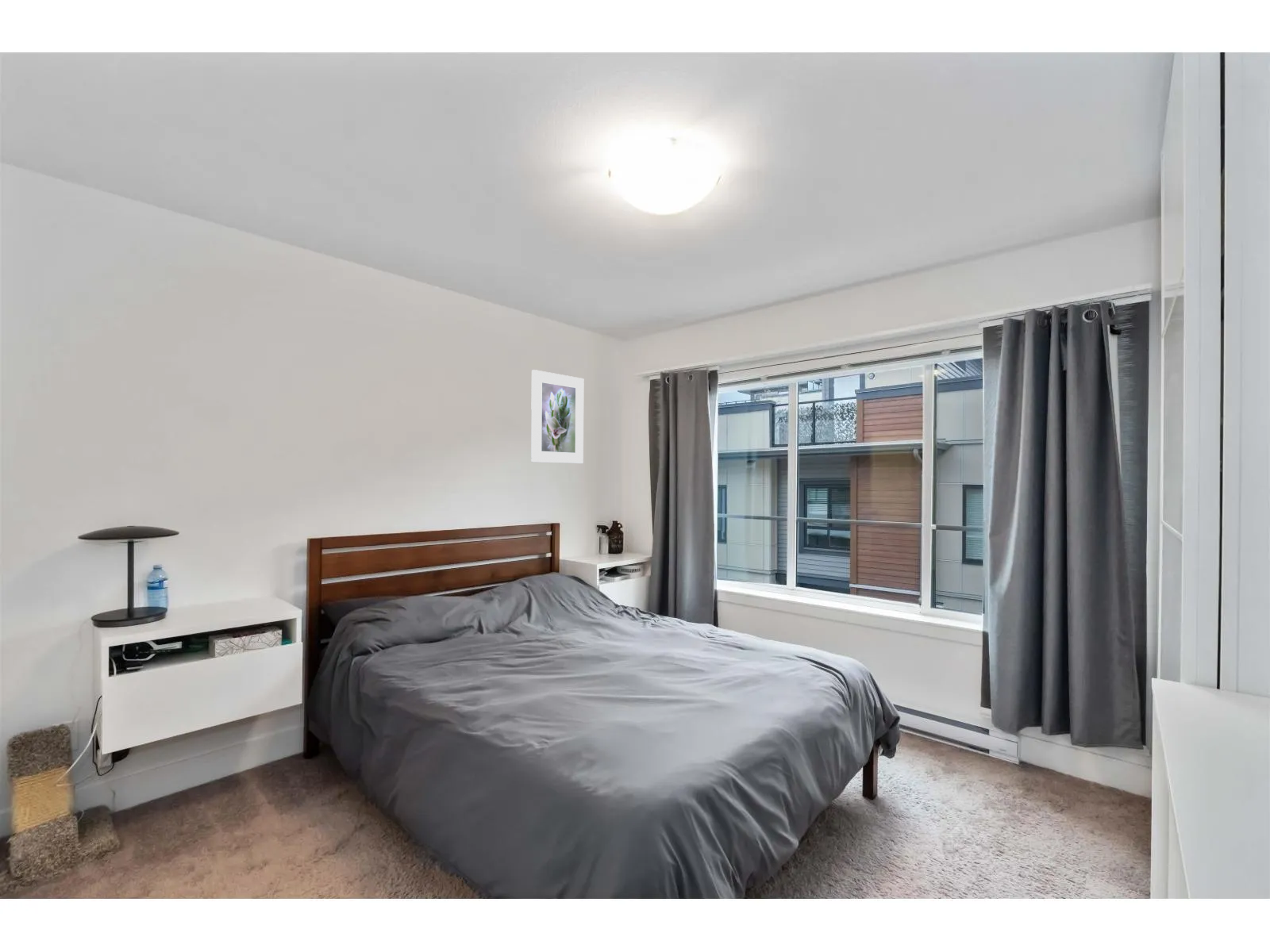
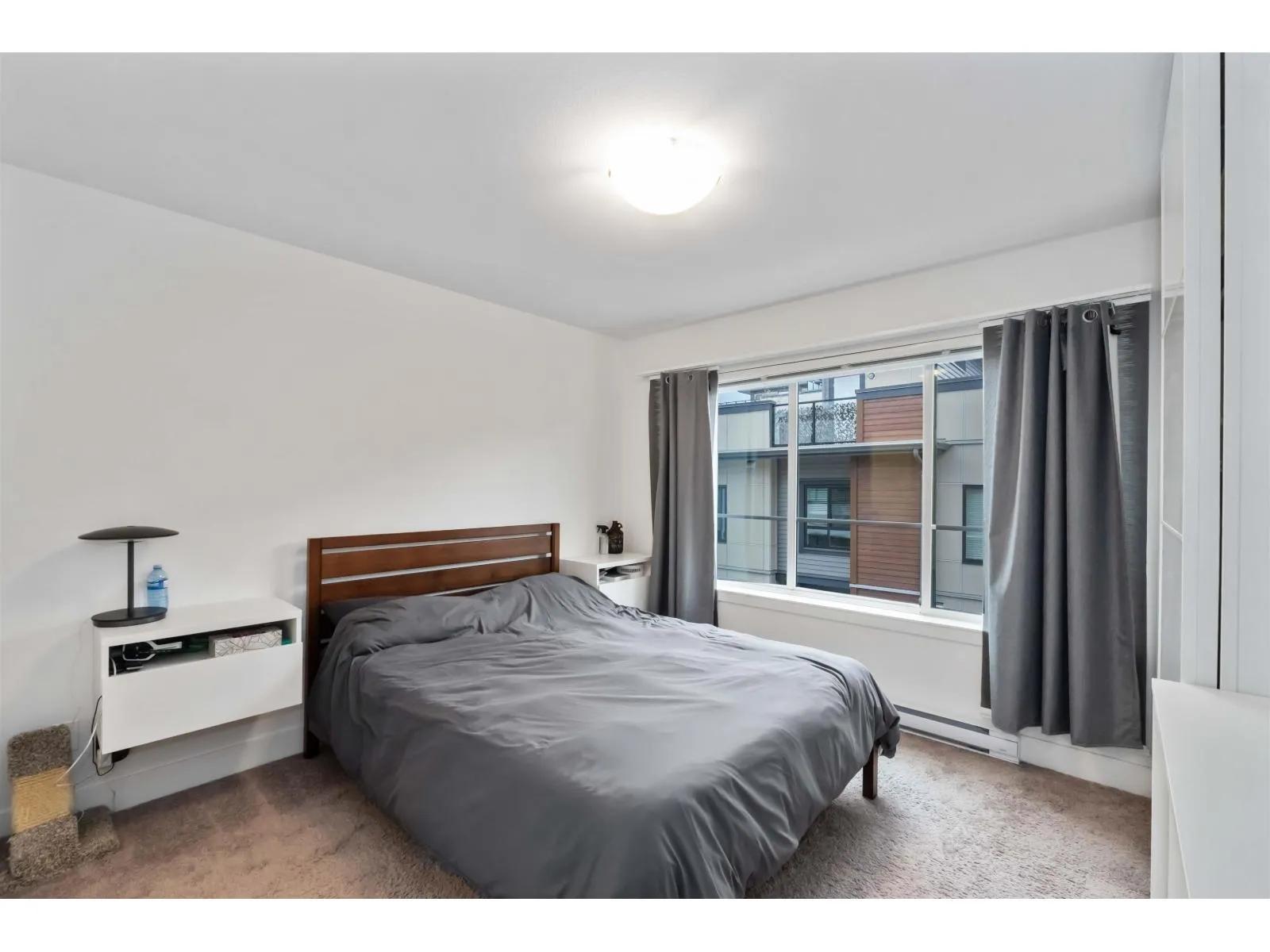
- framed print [530,369,584,464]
